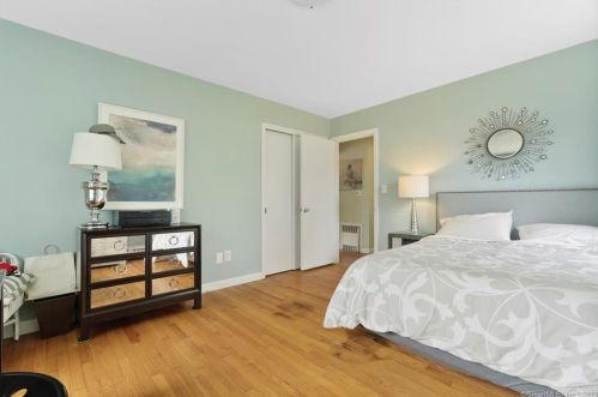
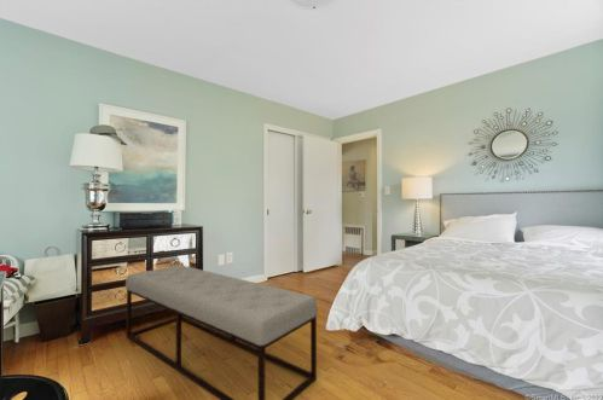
+ bench [124,265,319,400]
